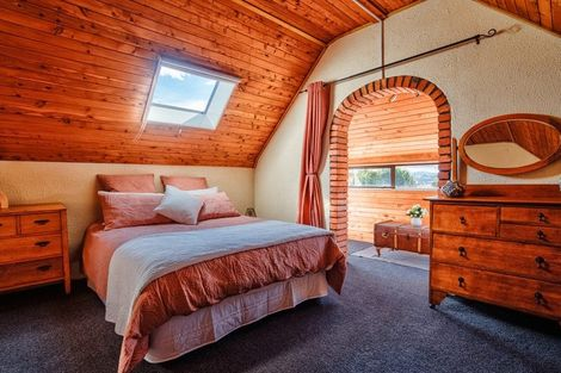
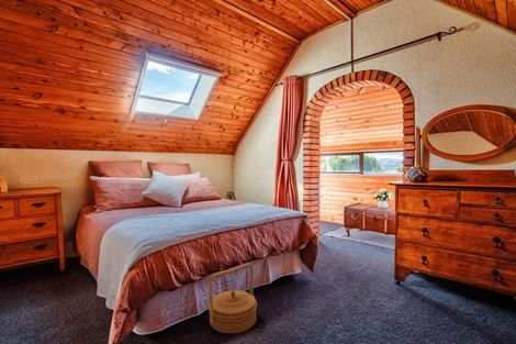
+ basket [207,262,258,334]
